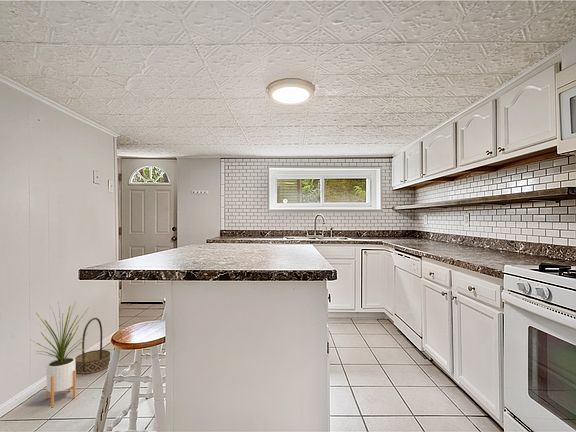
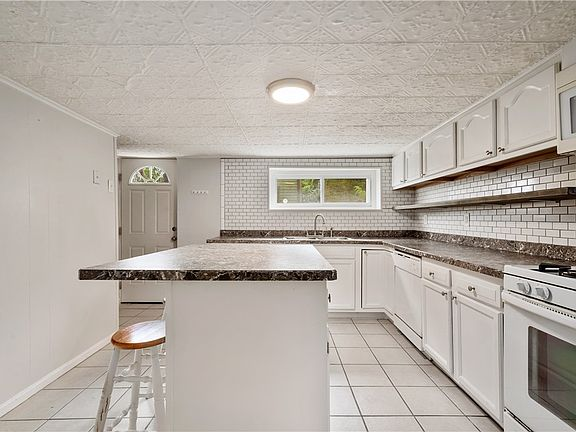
- house plant [29,300,89,407]
- basket [75,317,111,375]
